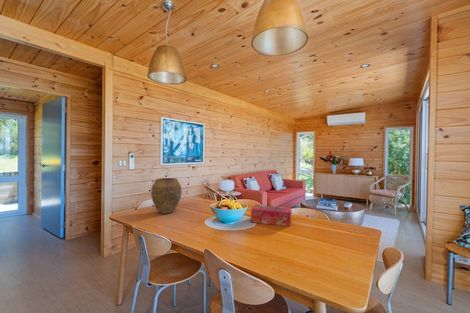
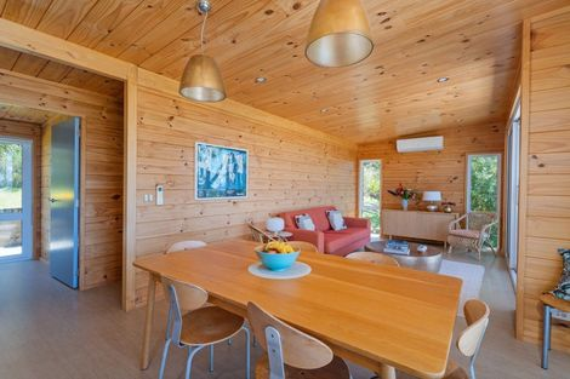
- vase [150,177,183,215]
- tissue box [250,204,293,227]
